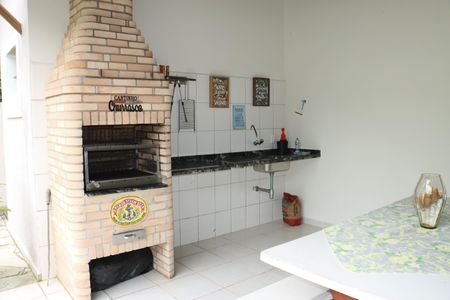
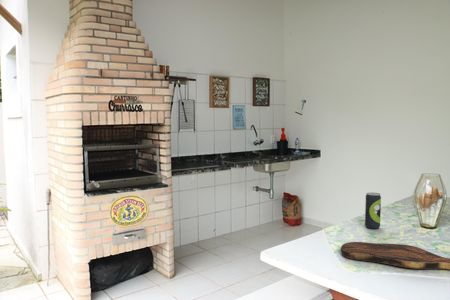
+ beverage can [364,191,382,230]
+ cutting board [340,241,450,271]
